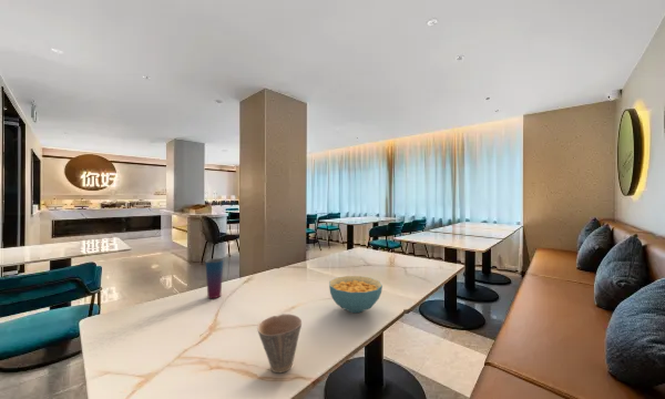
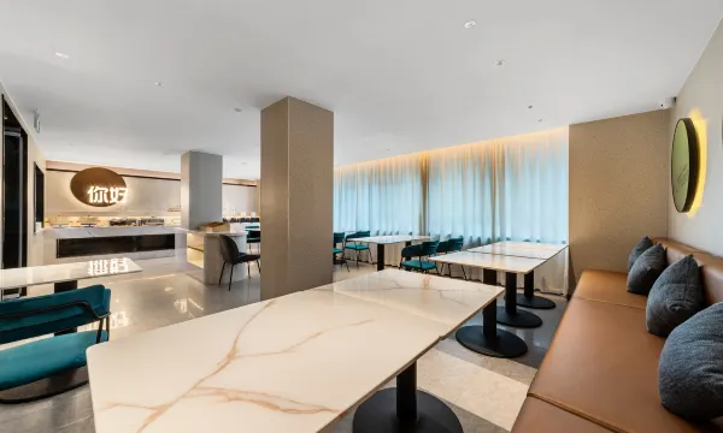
- cup [256,313,303,374]
- cereal bowl [328,275,383,314]
- cup [204,257,224,299]
